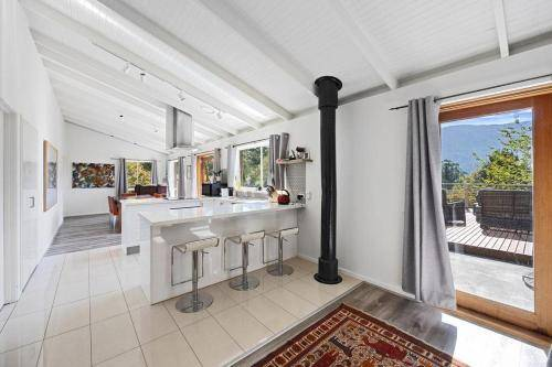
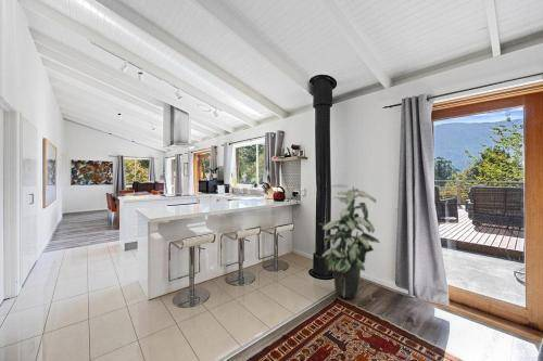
+ indoor plant [318,183,381,299]
